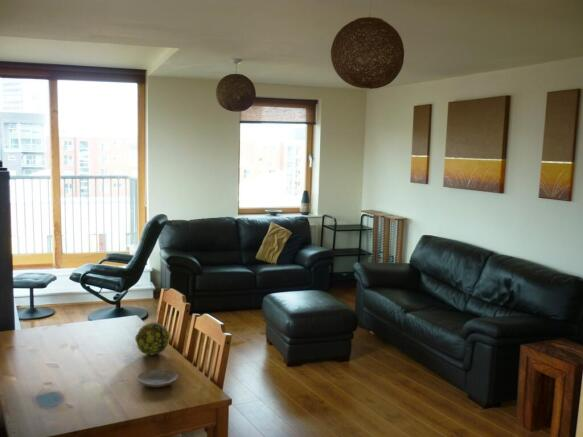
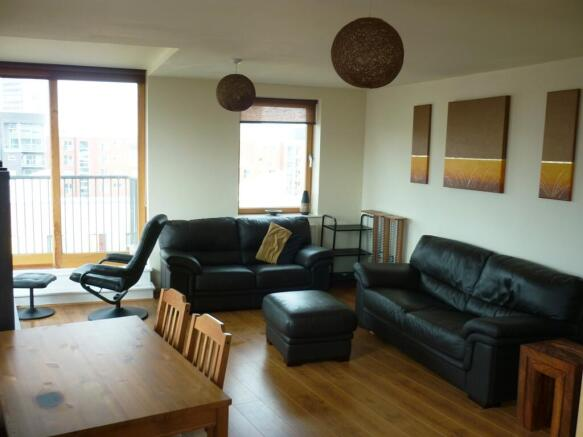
- decorative ball [134,321,170,356]
- plate [136,368,179,388]
